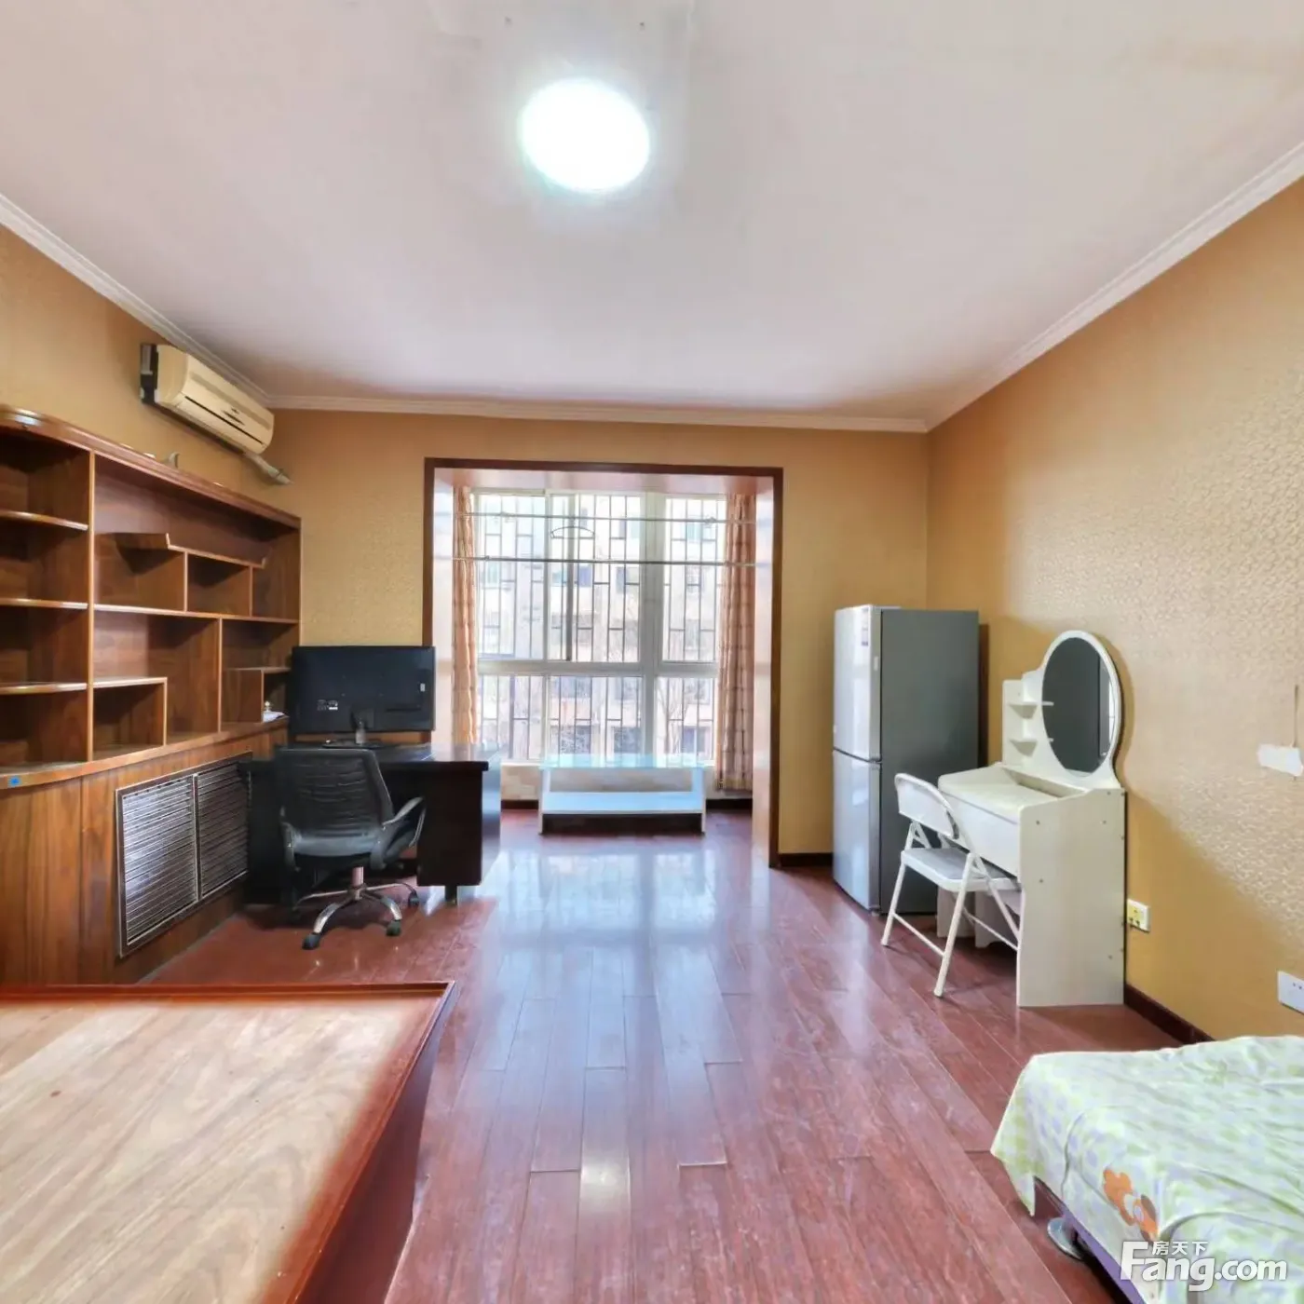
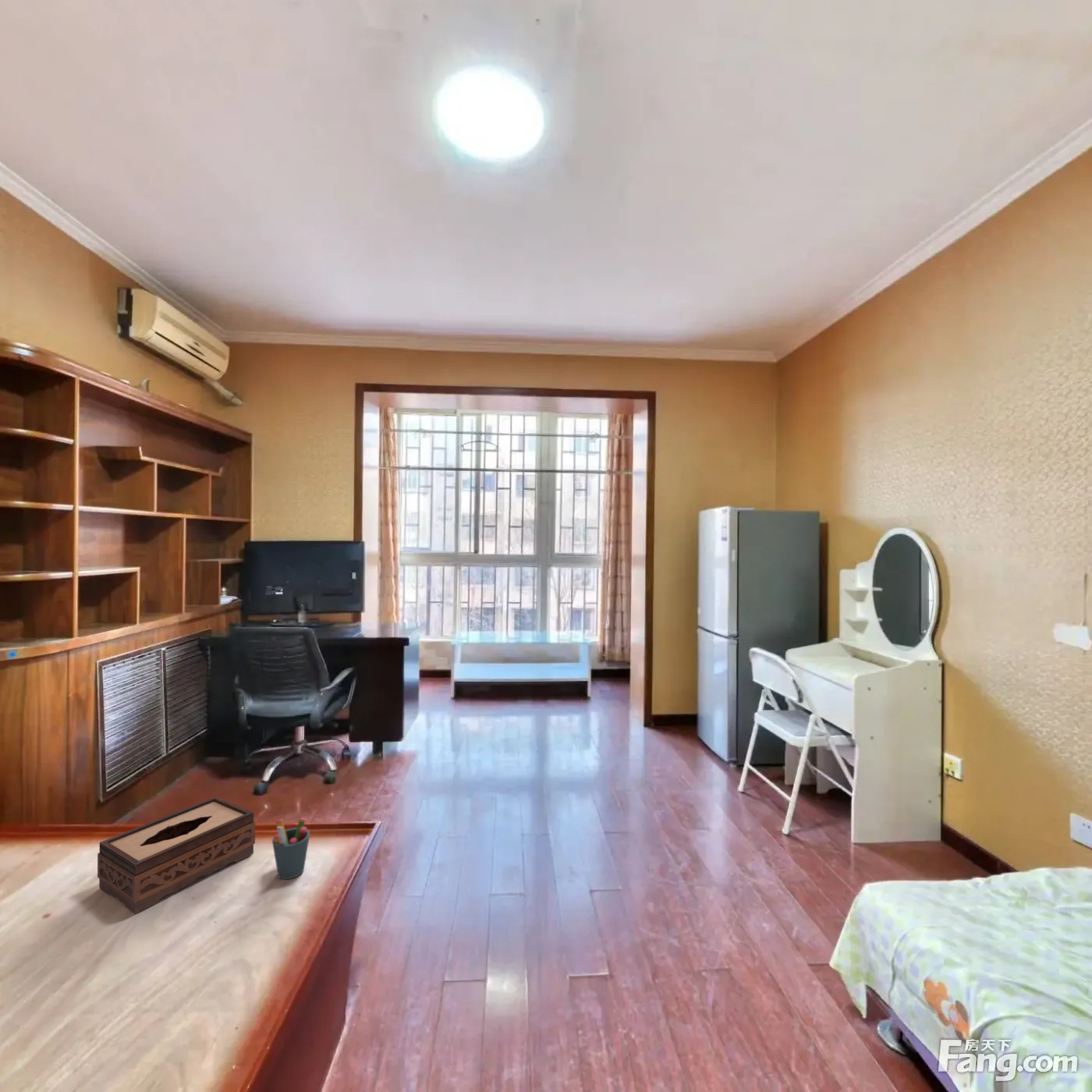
+ pen holder [271,817,310,880]
+ tissue box [97,796,256,914]
